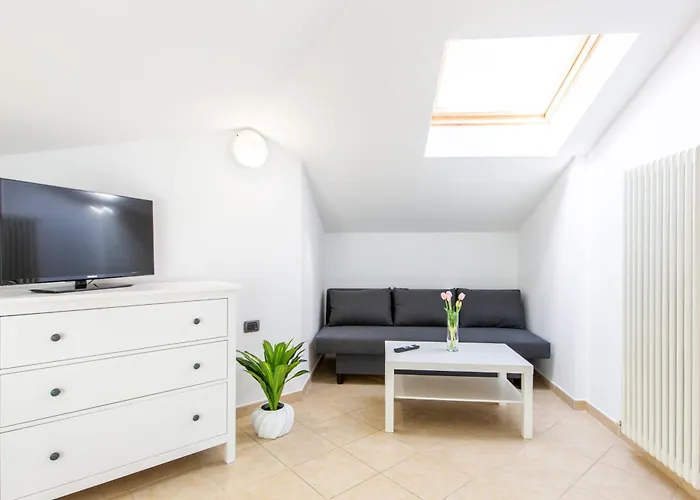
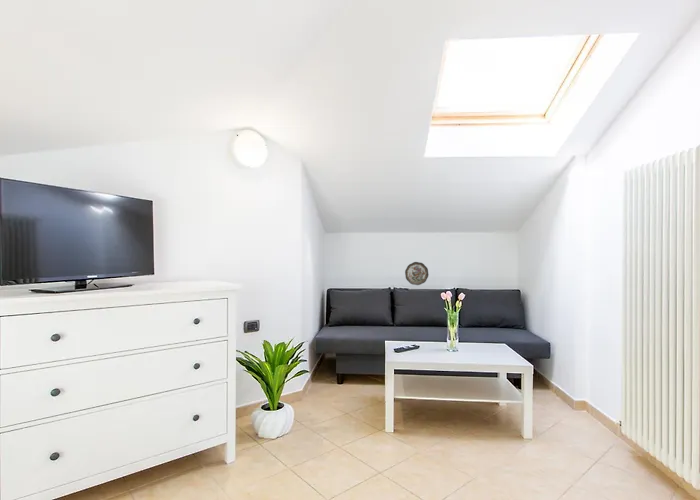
+ decorative plate [404,261,430,286]
